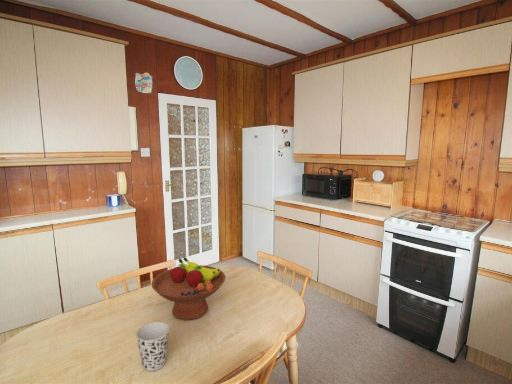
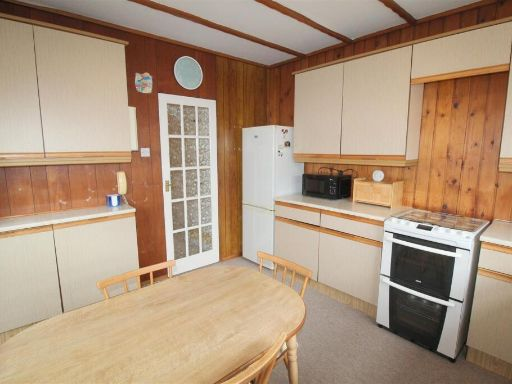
- fruit bowl [151,256,227,321]
- cup [135,321,170,372]
